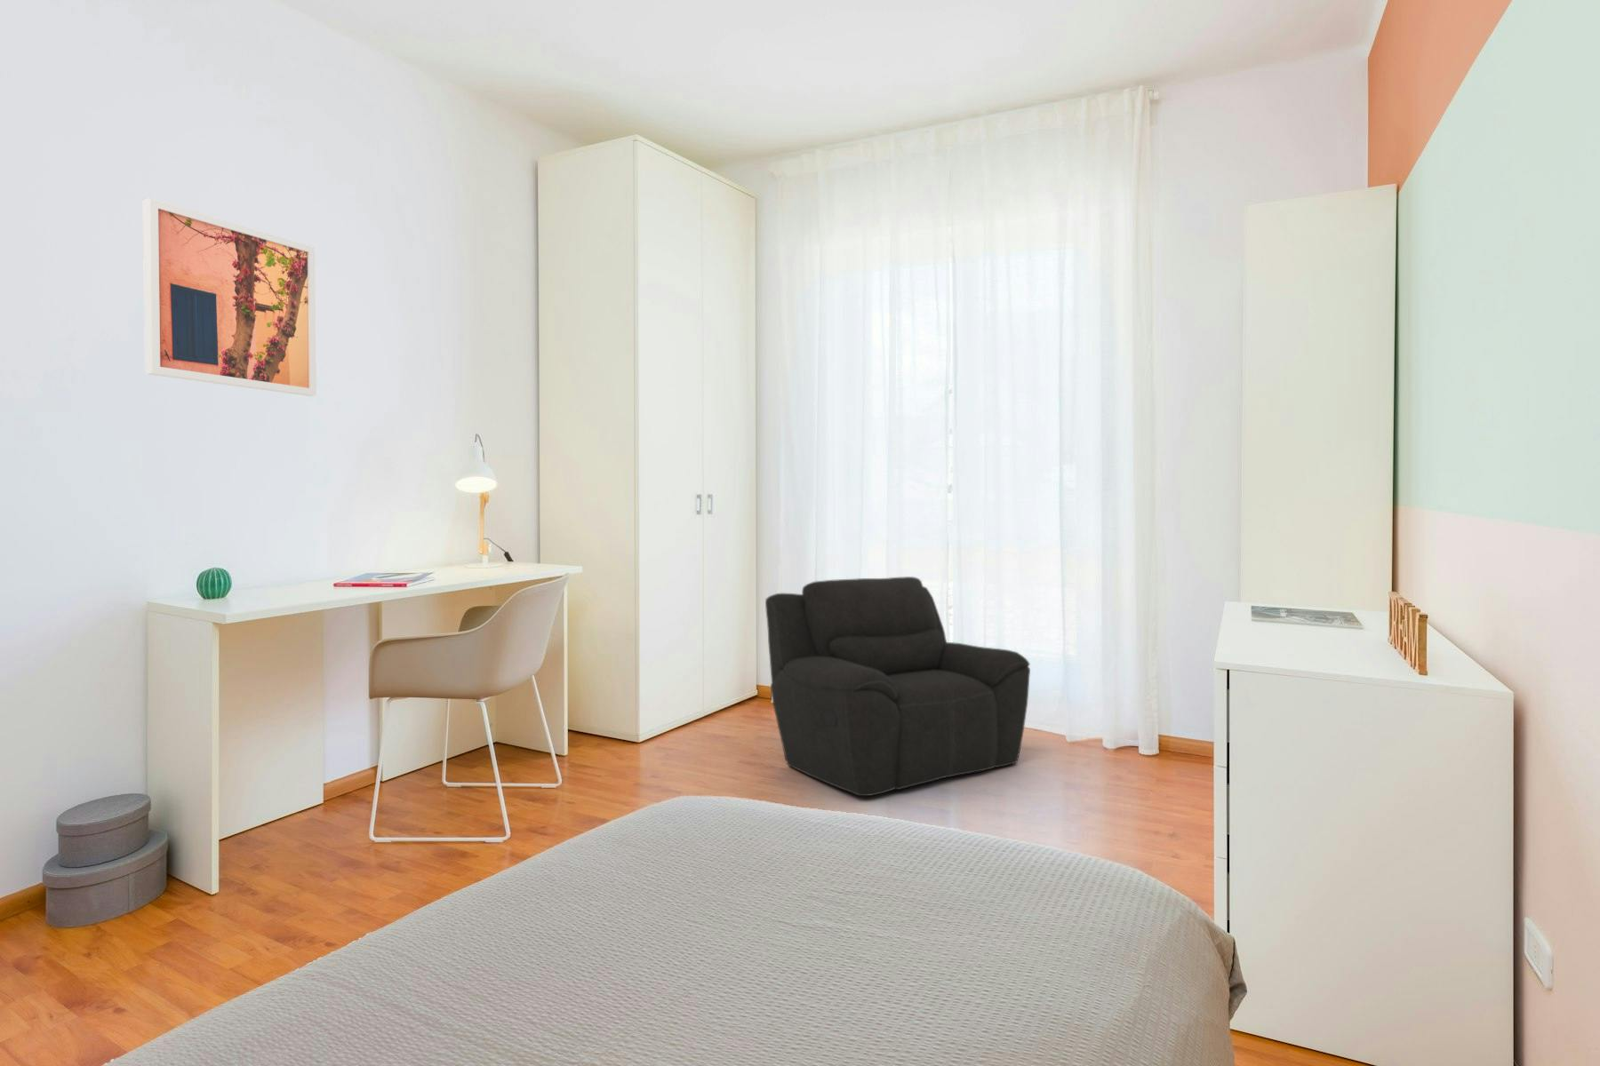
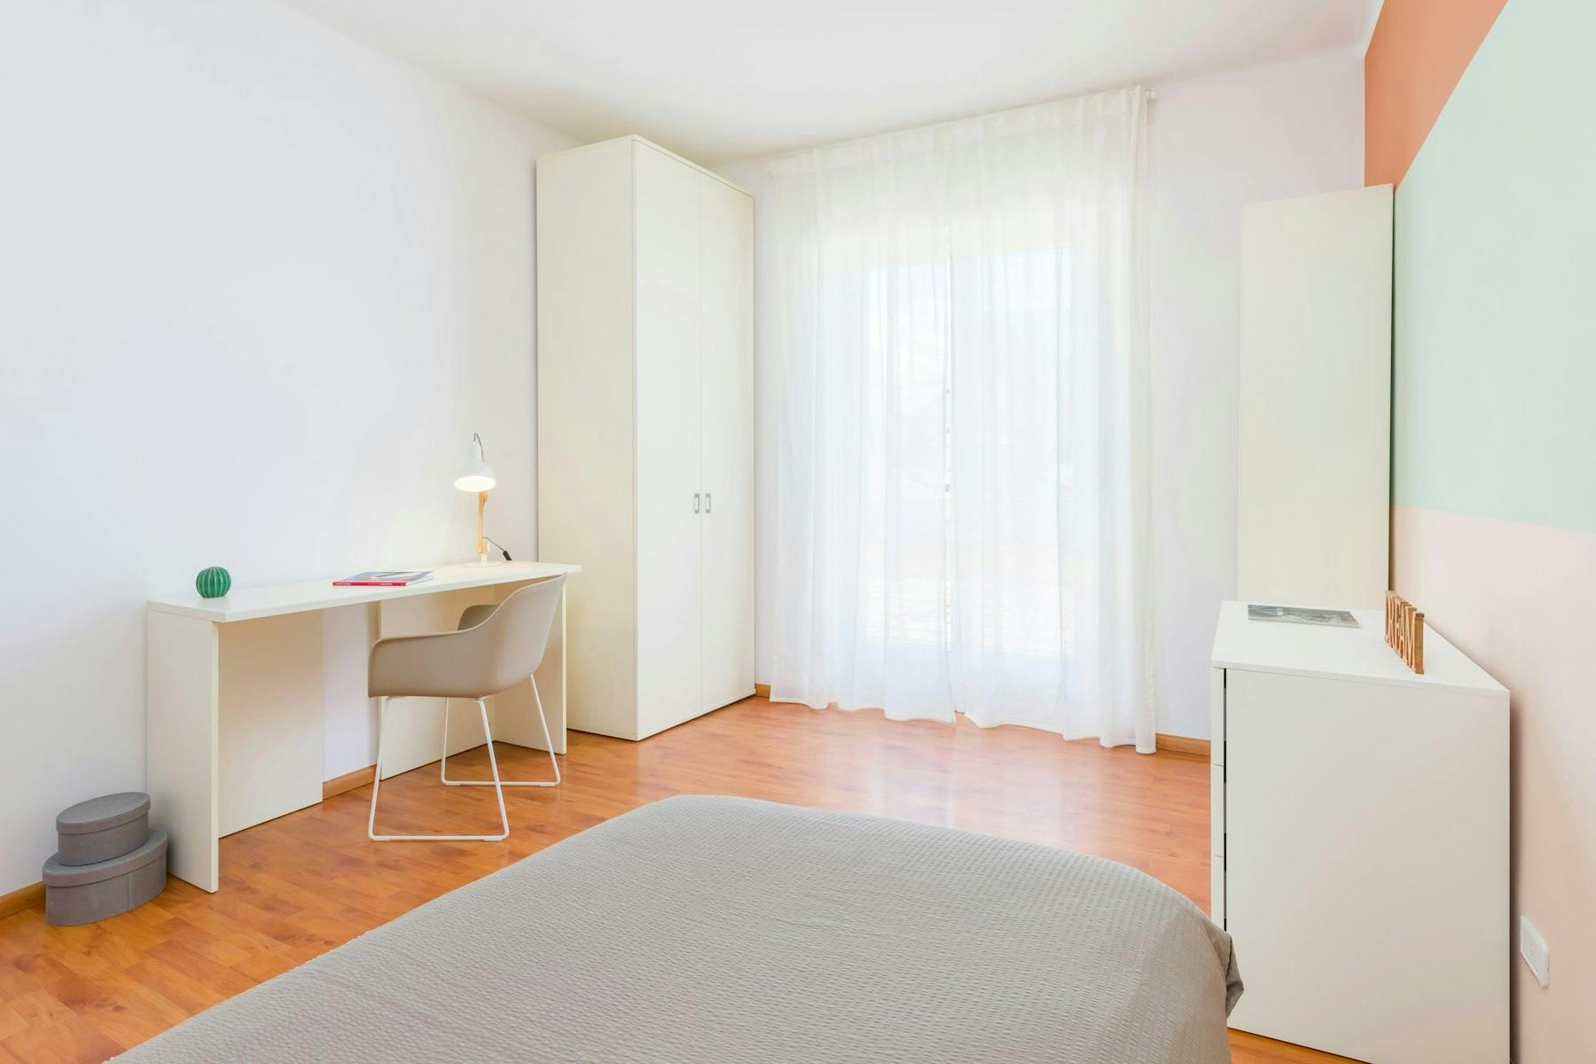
- wall art [142,197,318,397]
- armchair [764,576,1031,797]
